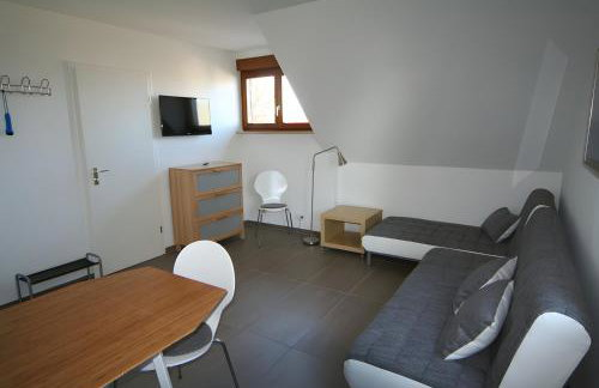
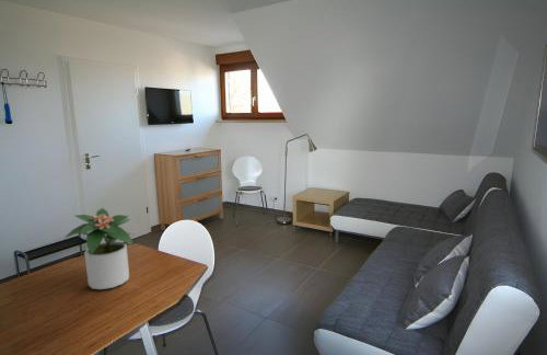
+ potted plant [62,207,136,290]
